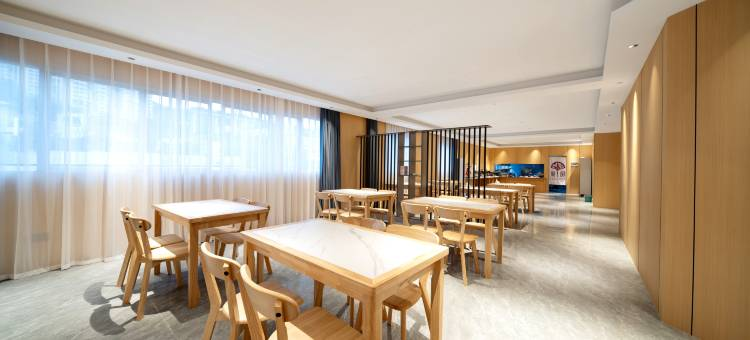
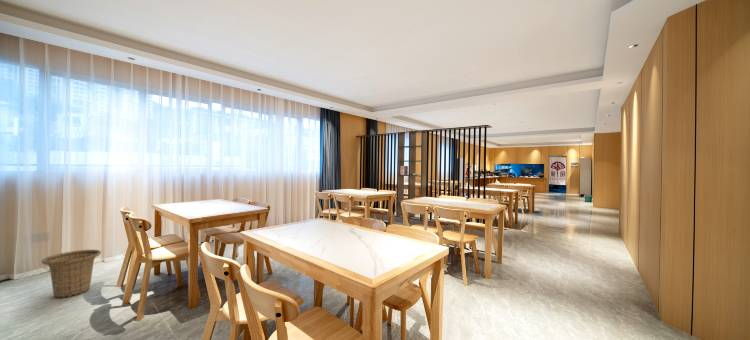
+ basket [41,249,102,299]
